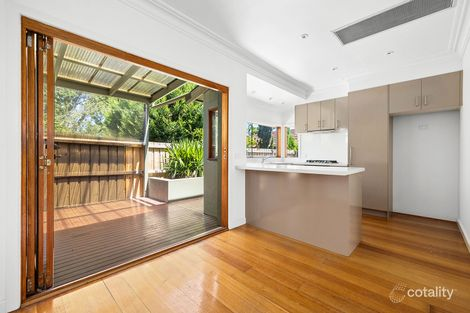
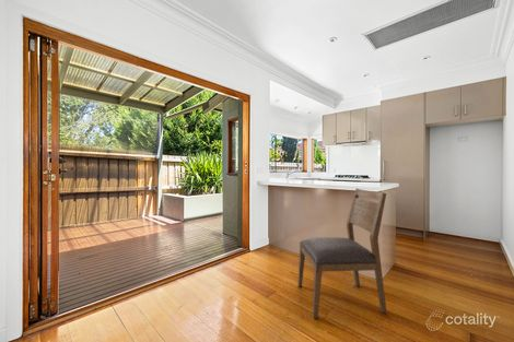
+ chair [296,188,388,320]
